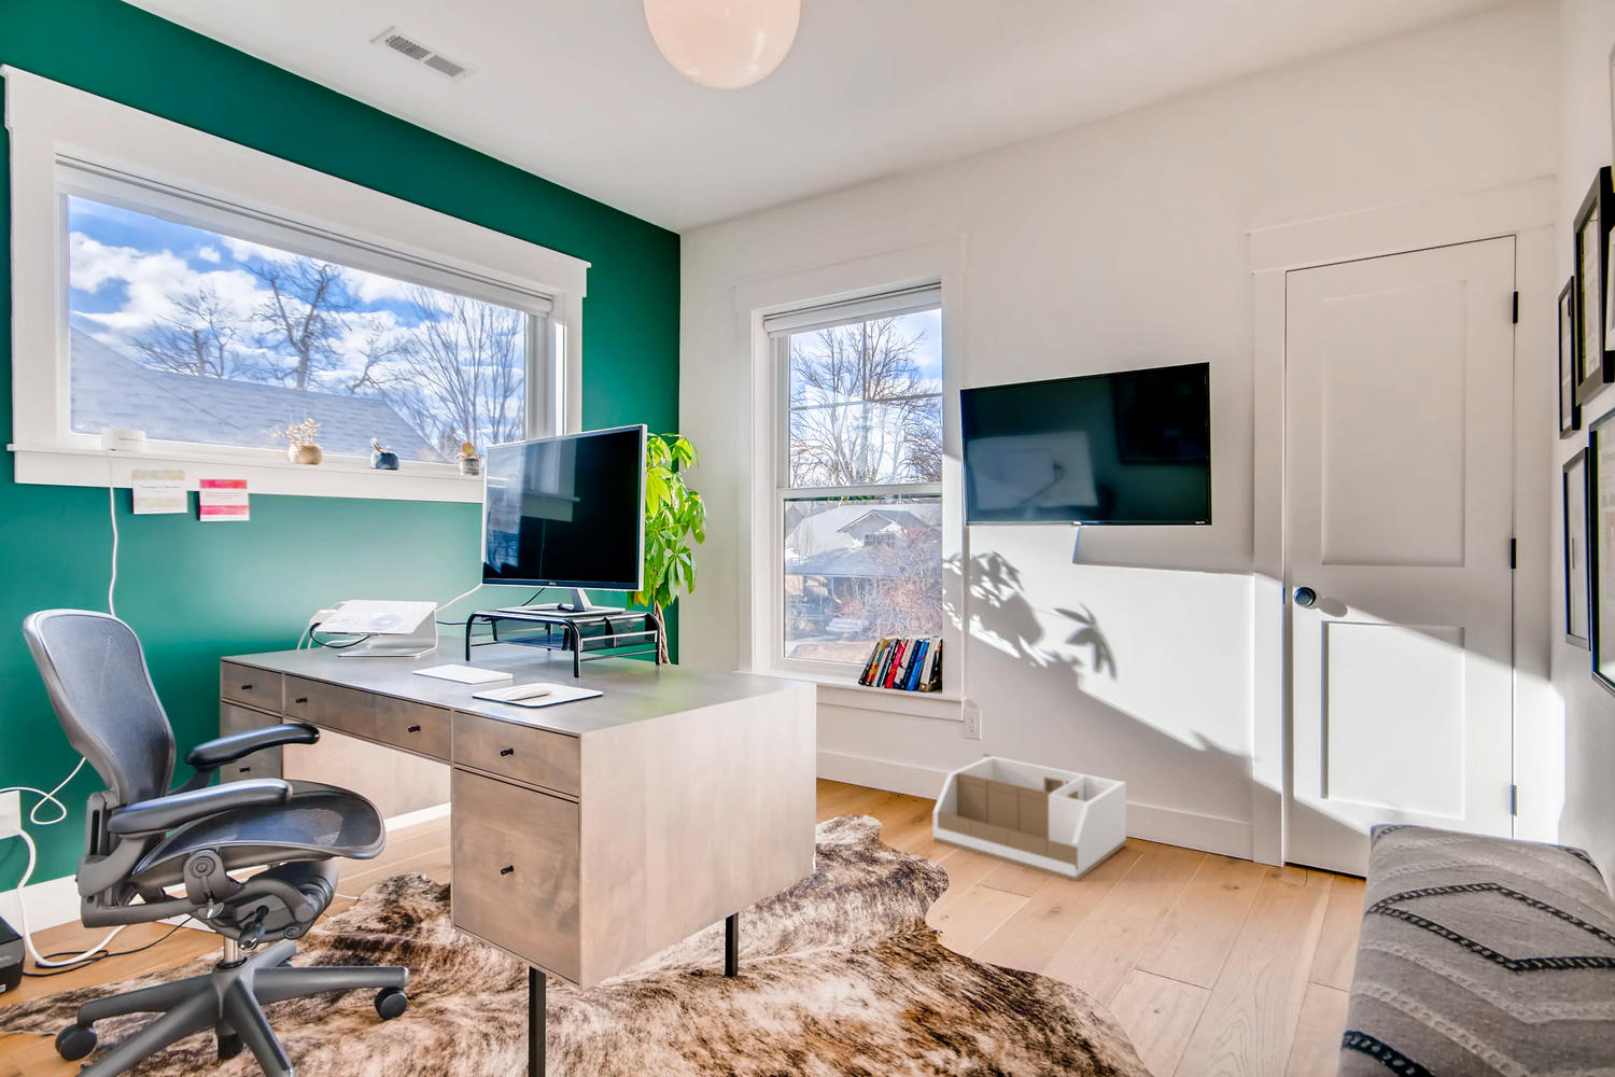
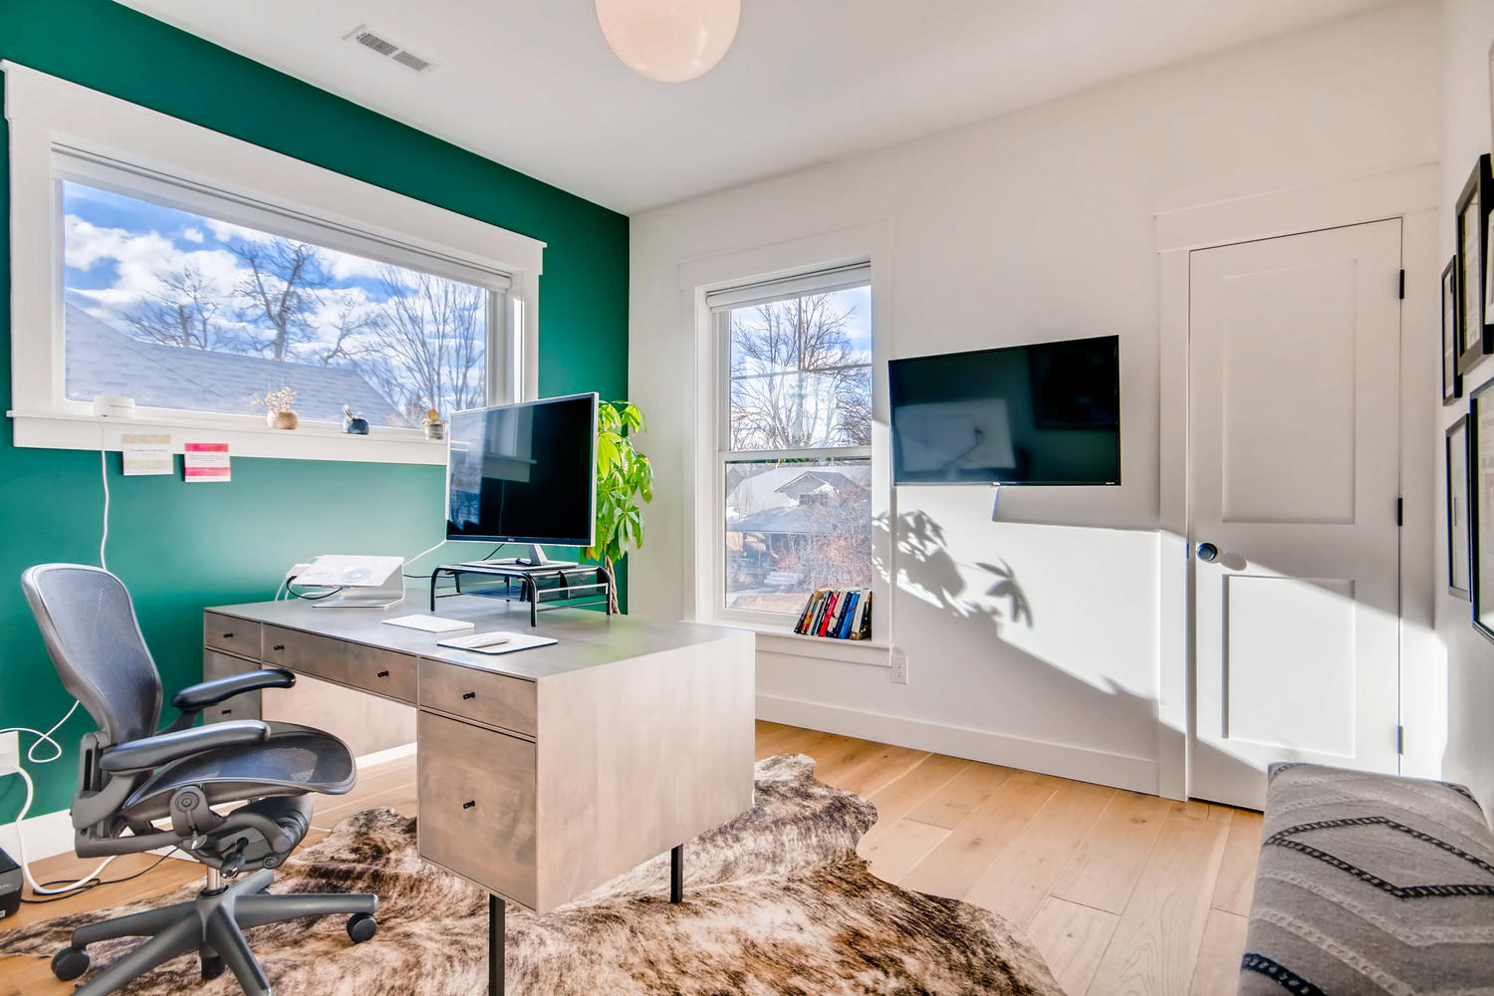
- storage bin [931,752,1128,882]
